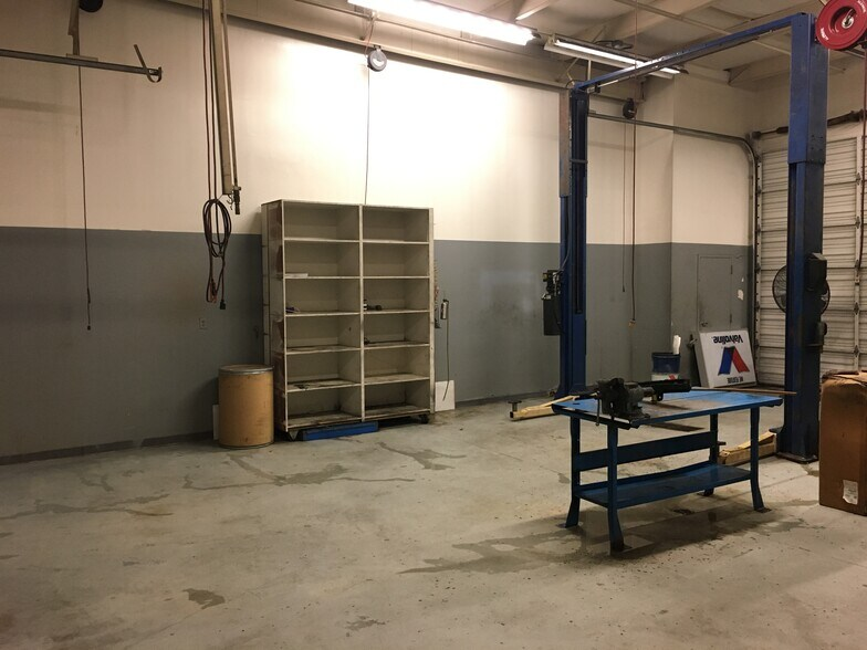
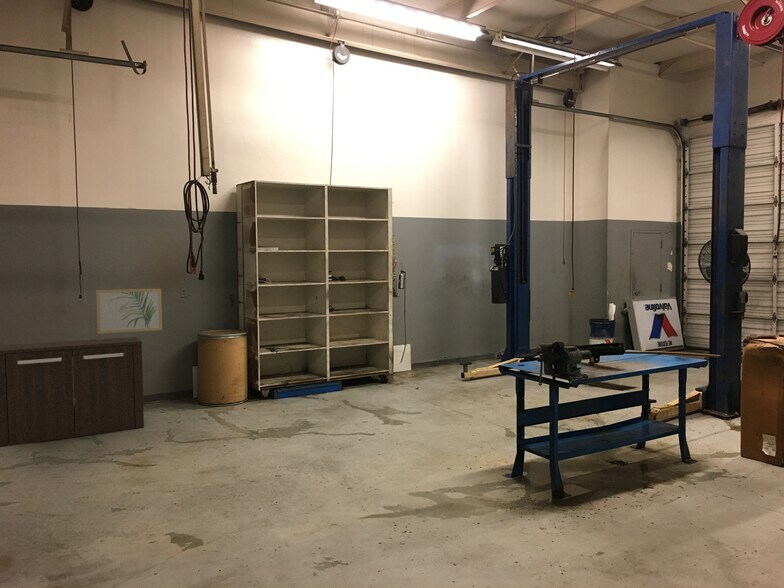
+ wall art [95,288,163,335]
+ storage cabinet [0,336,145,448]
